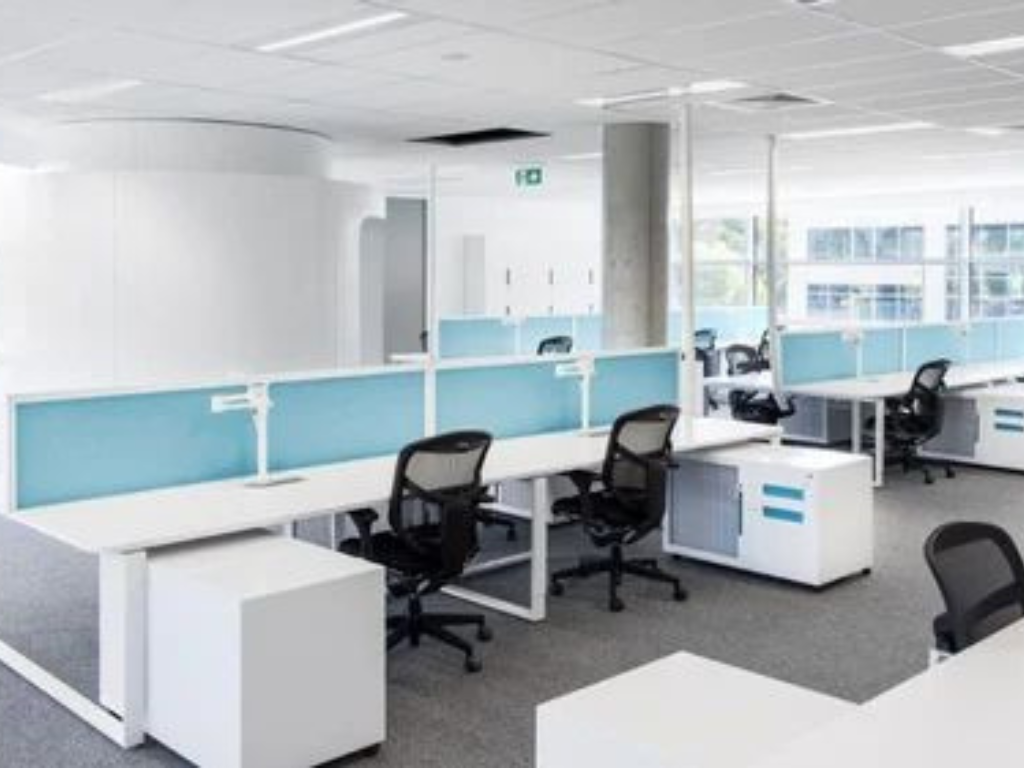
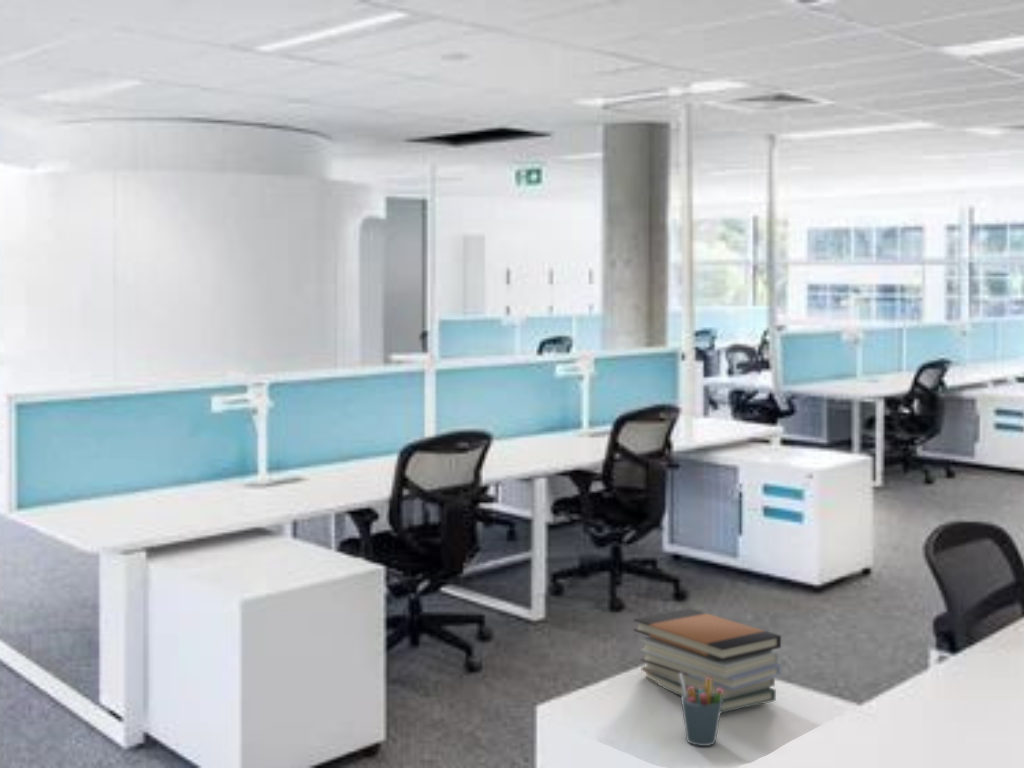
+ pen holder [679,673,724,747]
+ book stack [632,607,782,714]
